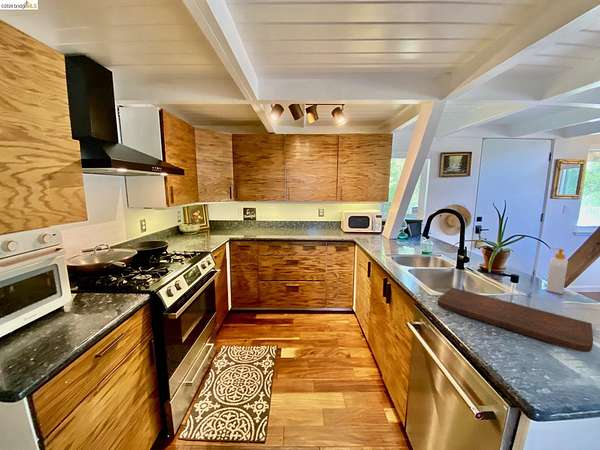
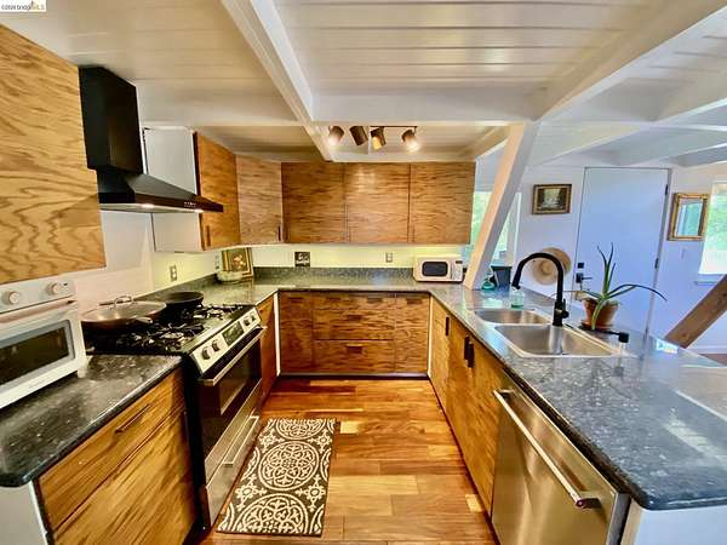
- soap bottle [545,247,569,295]
- cutting board [437,287,594,353]
